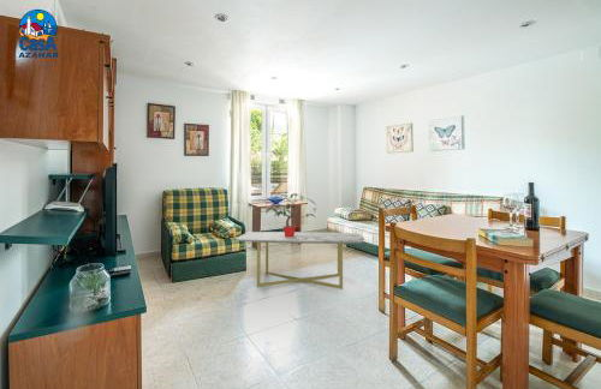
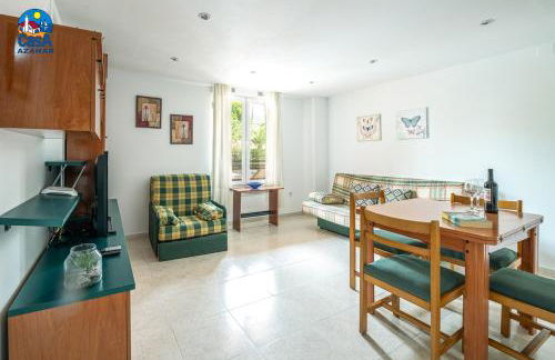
- coffee table [236,231,365,291]
- potted plant [264,192,317,237]
